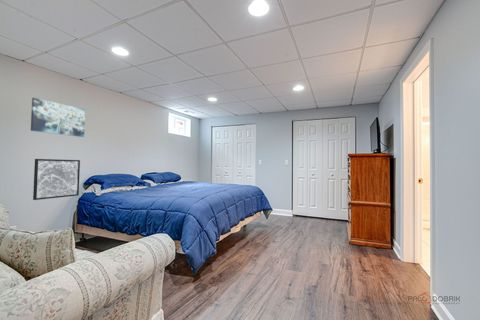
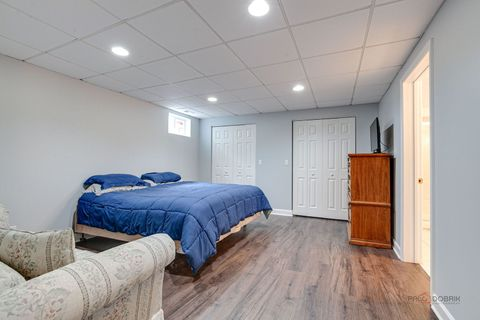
- wall art [30,97,86,138]
- wall art [32,158,81,201]
